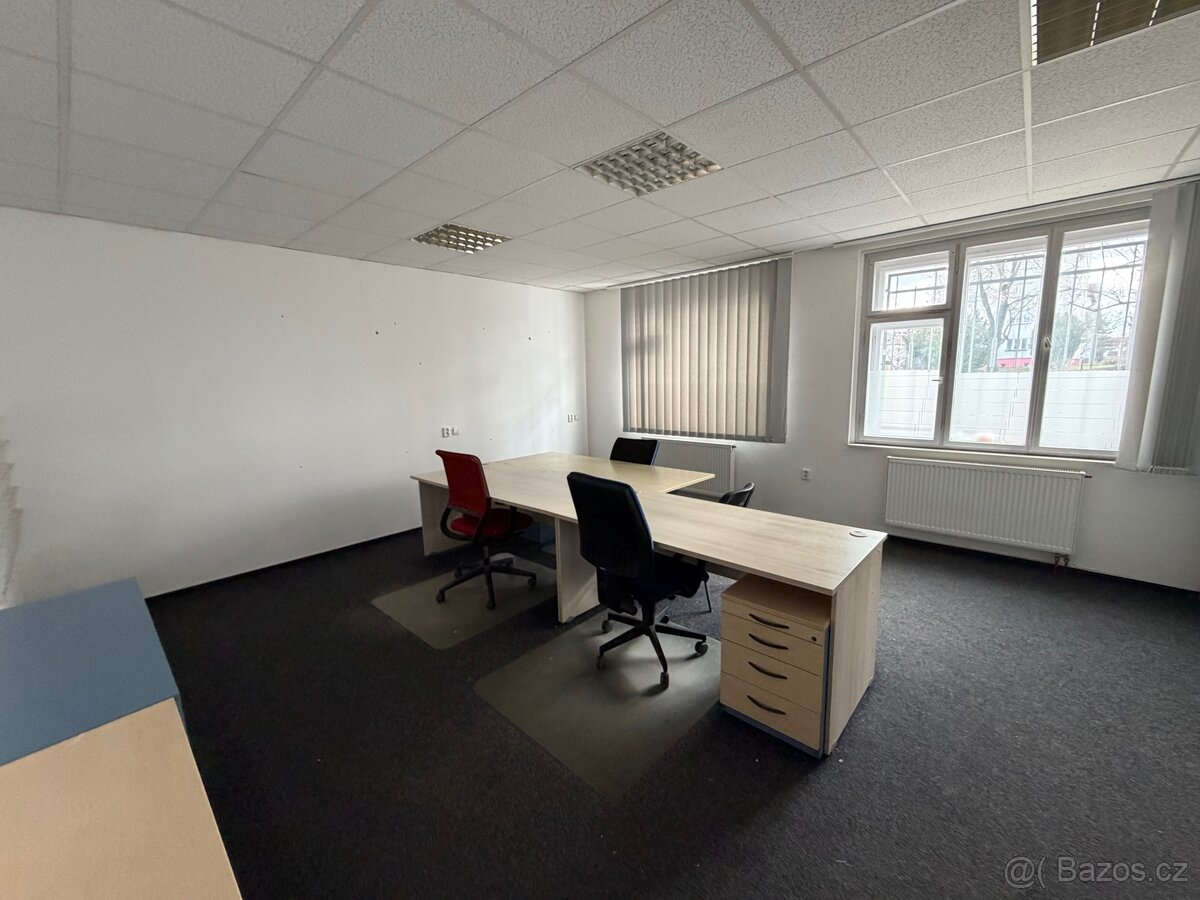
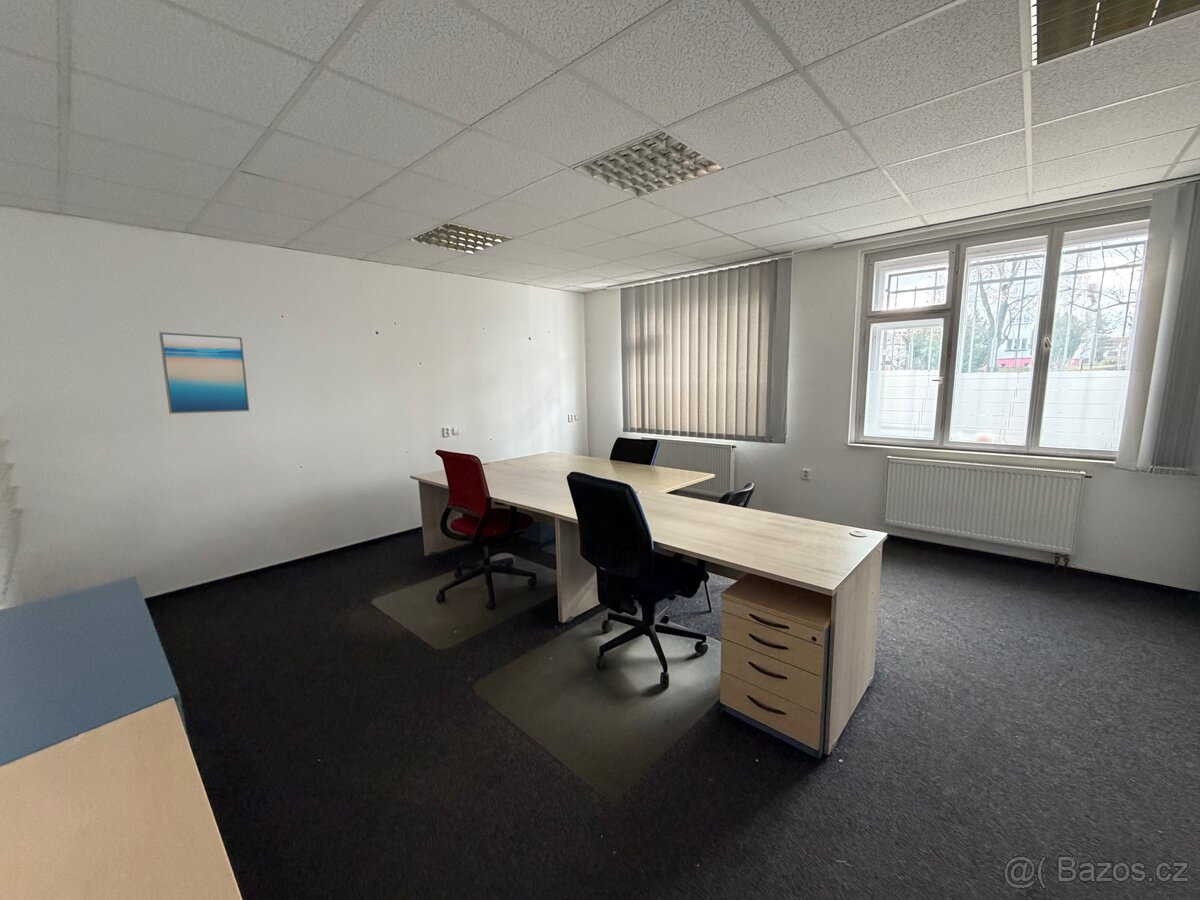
+ wall art [158,331,250,415]
